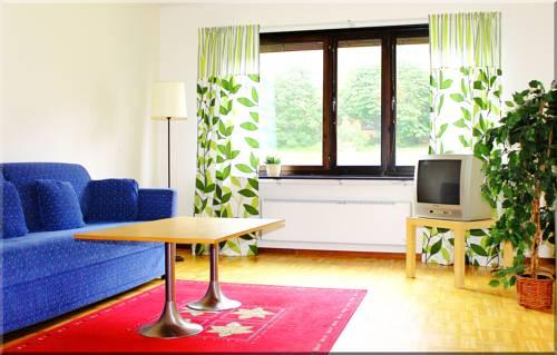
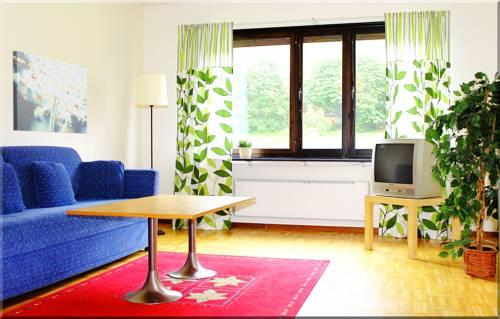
+ wall art [12,50,88,134]
